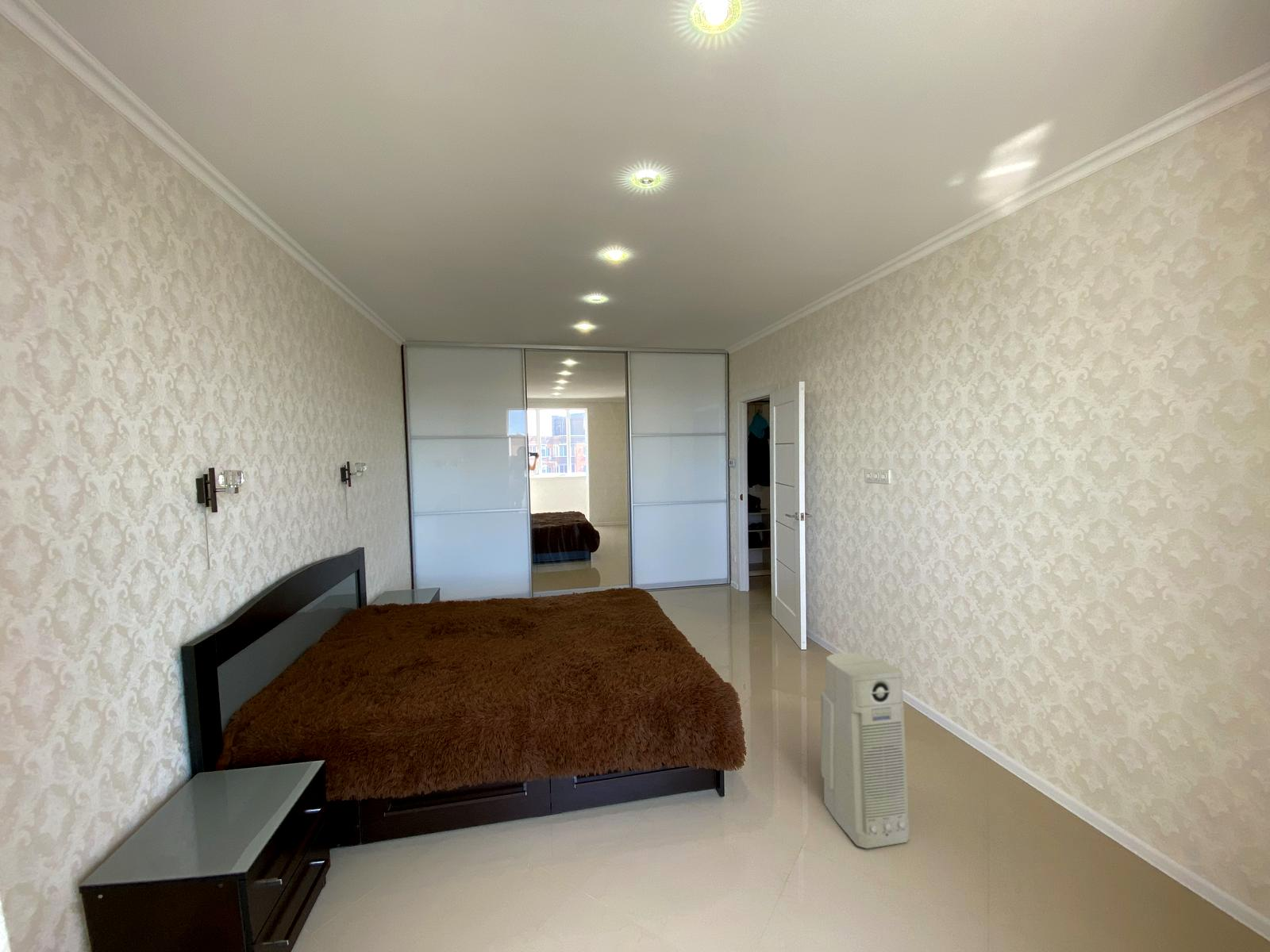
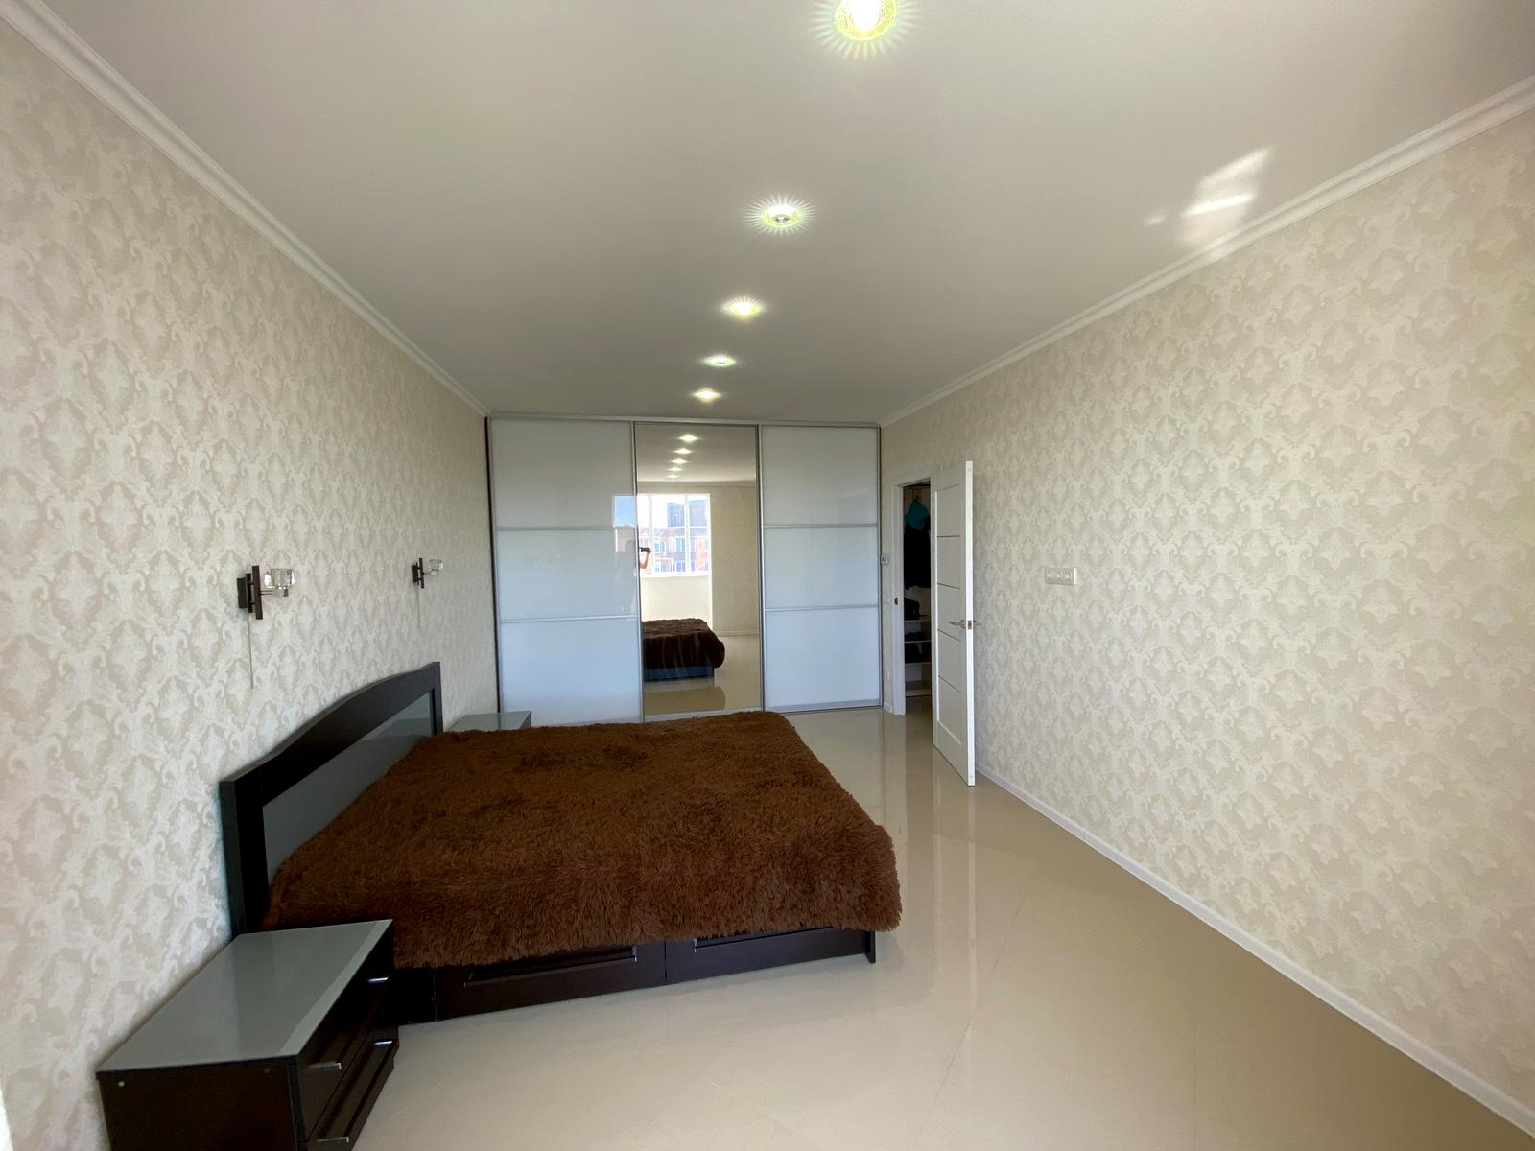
- air purifier [820,652,910,850]
